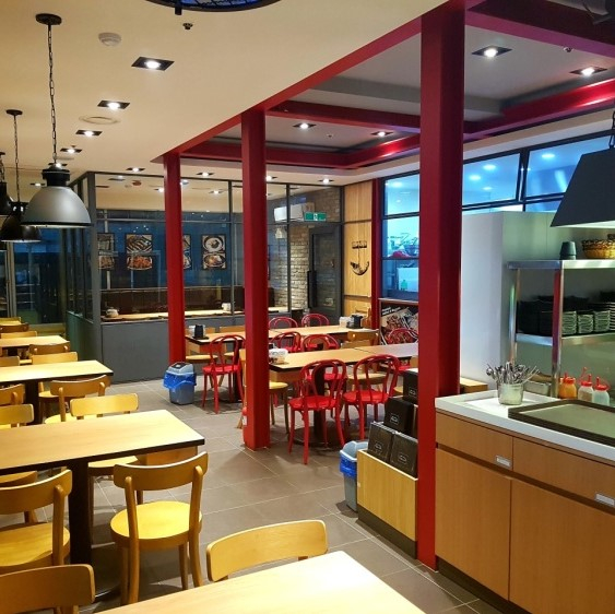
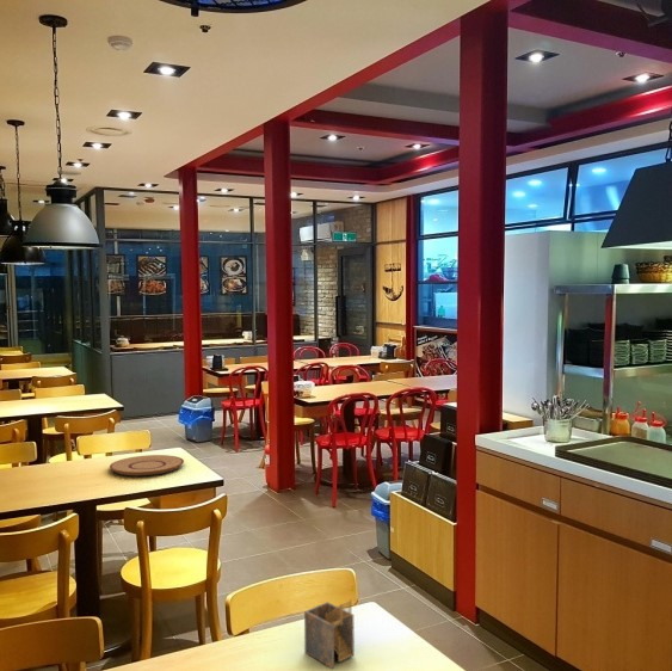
+ napkin holder [303,598,356,670]
+ plate [109,454,185,476]
